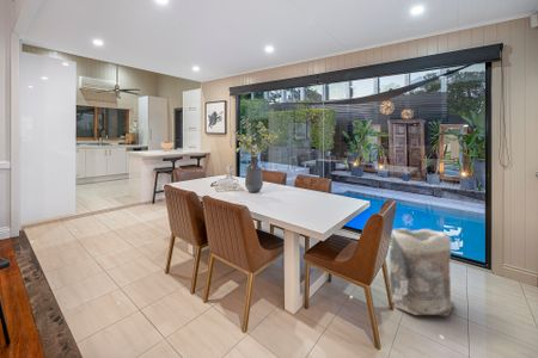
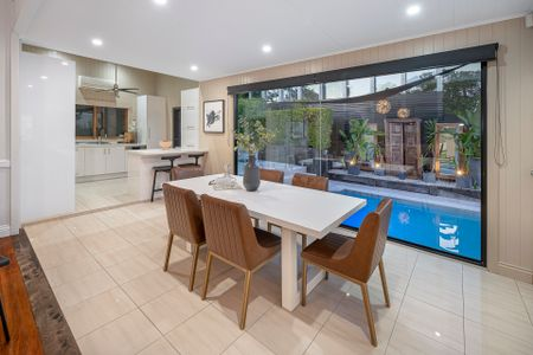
- bag [389,227,456,317]
